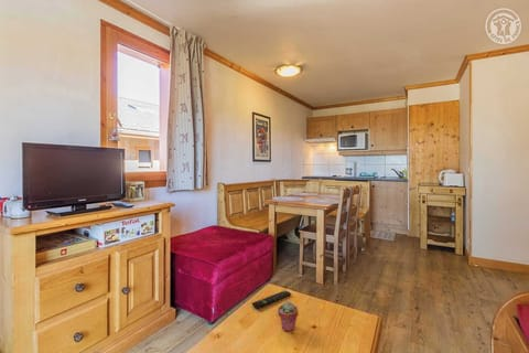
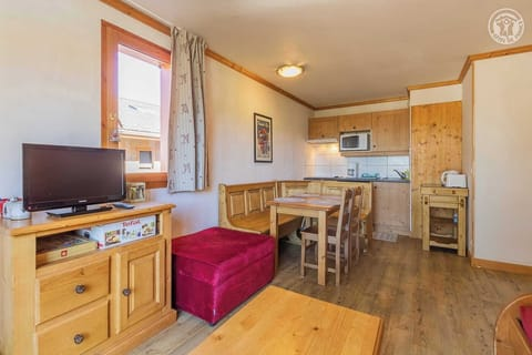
- remote control [251,289,292,310]
- potted succulent [277,300,299,332]
